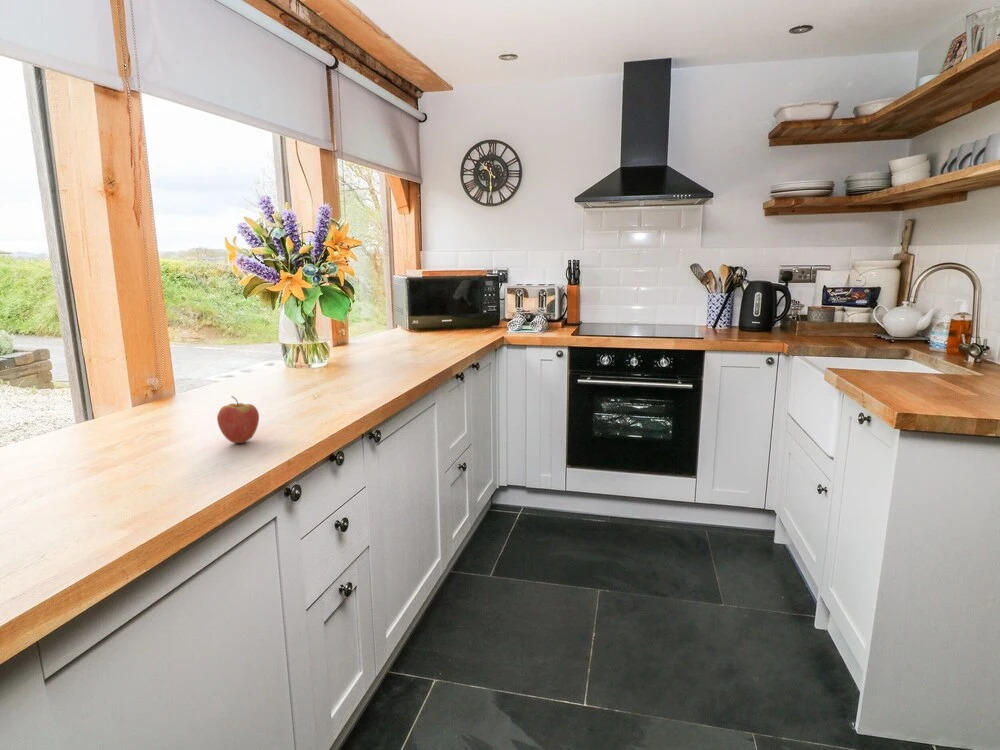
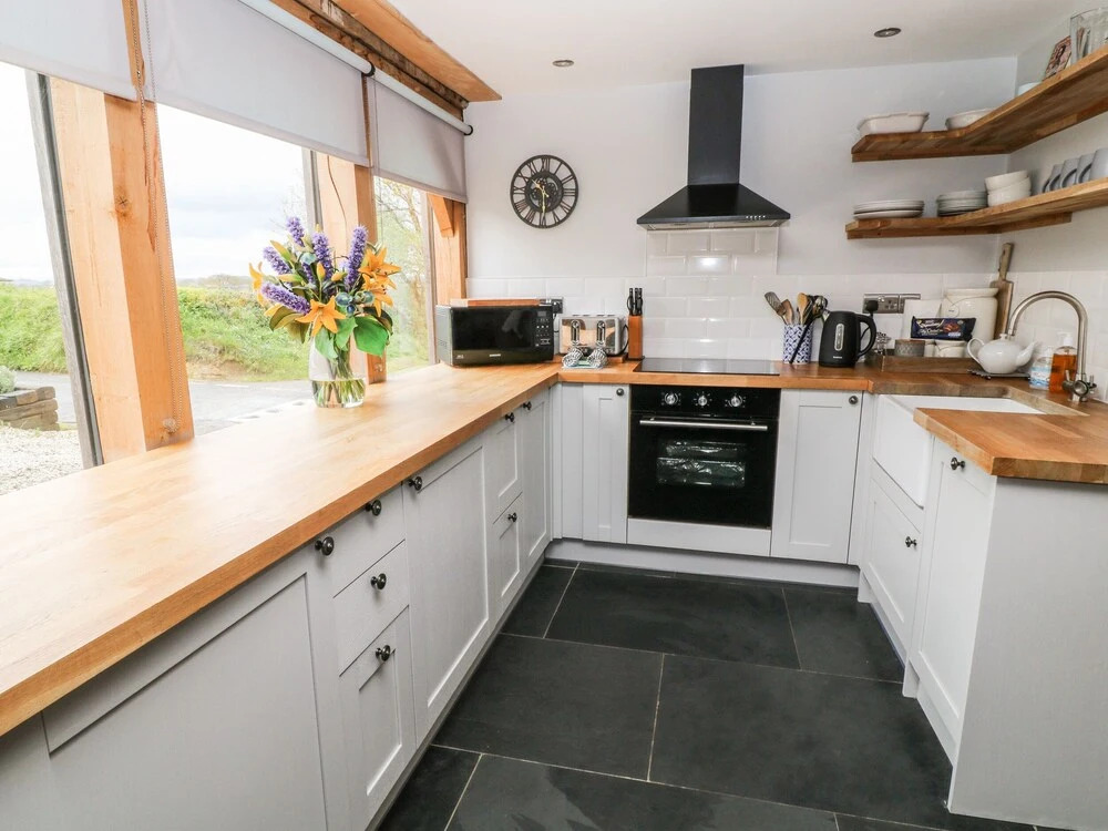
- fruit [216,395,260,444]
